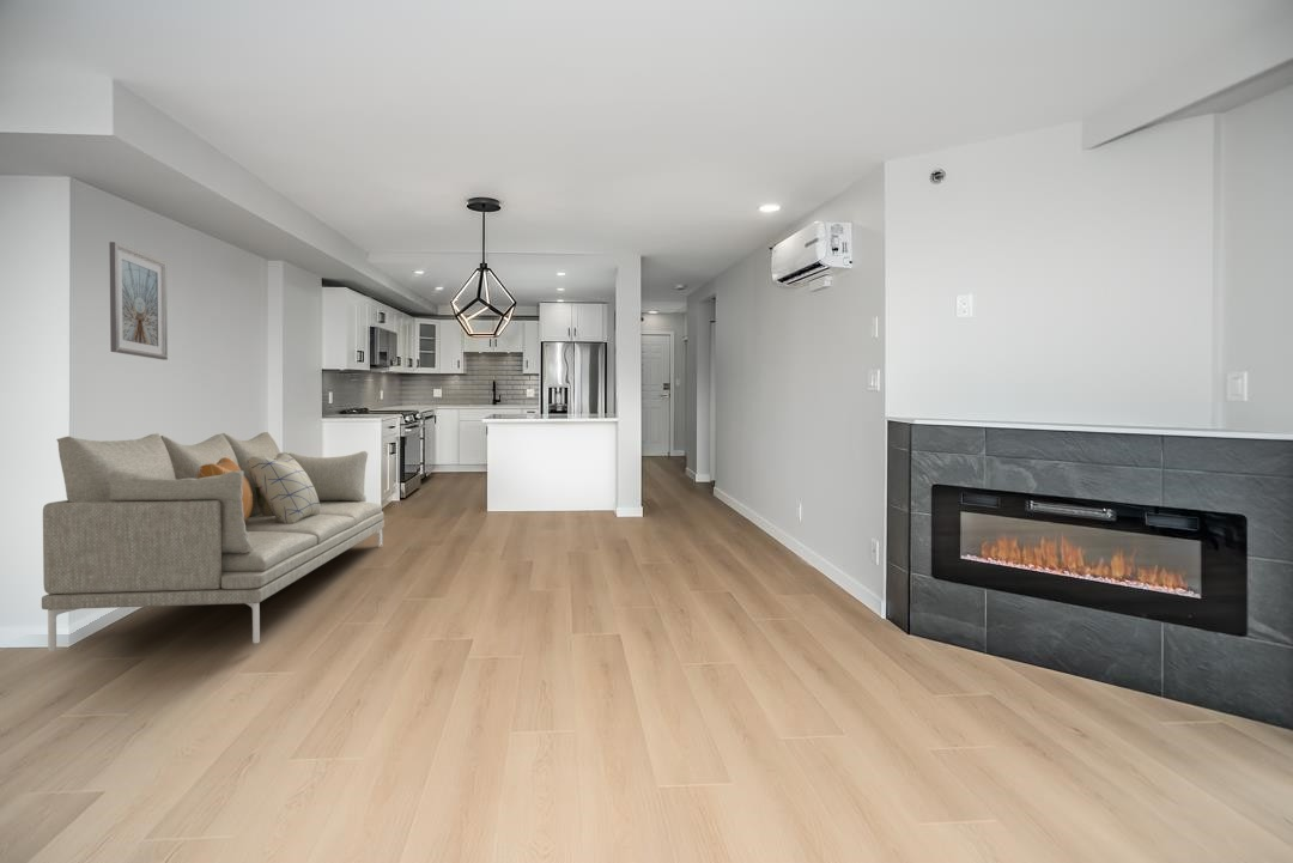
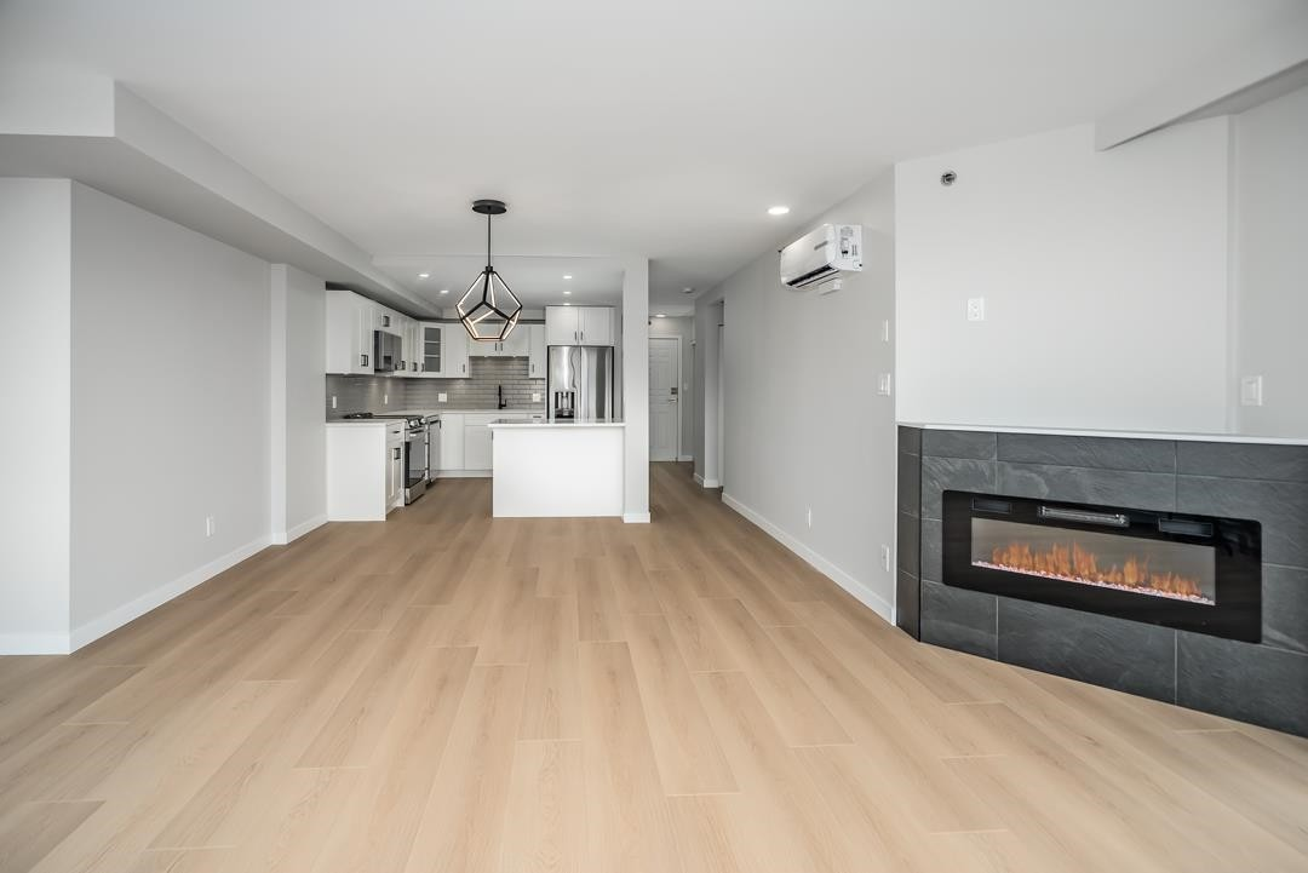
- picture frame [108,241,169,361]
- sofa [41,431,386,652]
